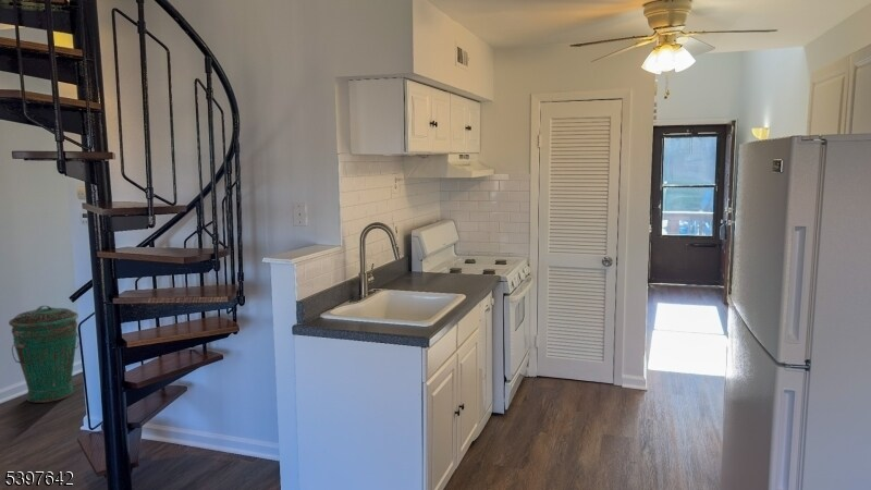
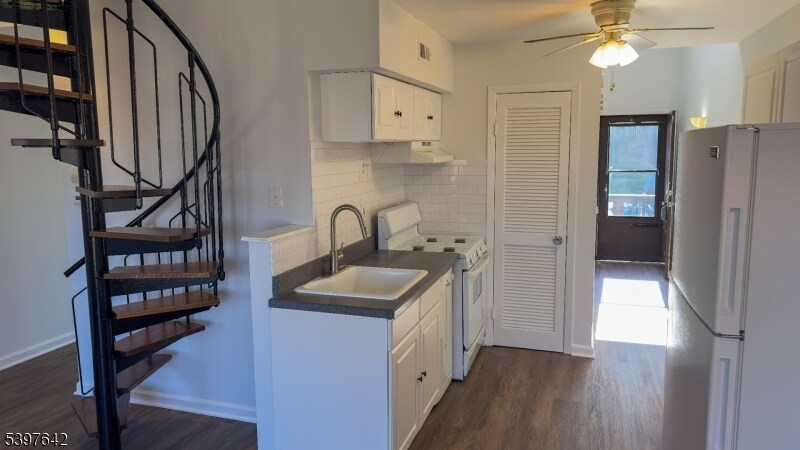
- trash can [8,305,79,404]
